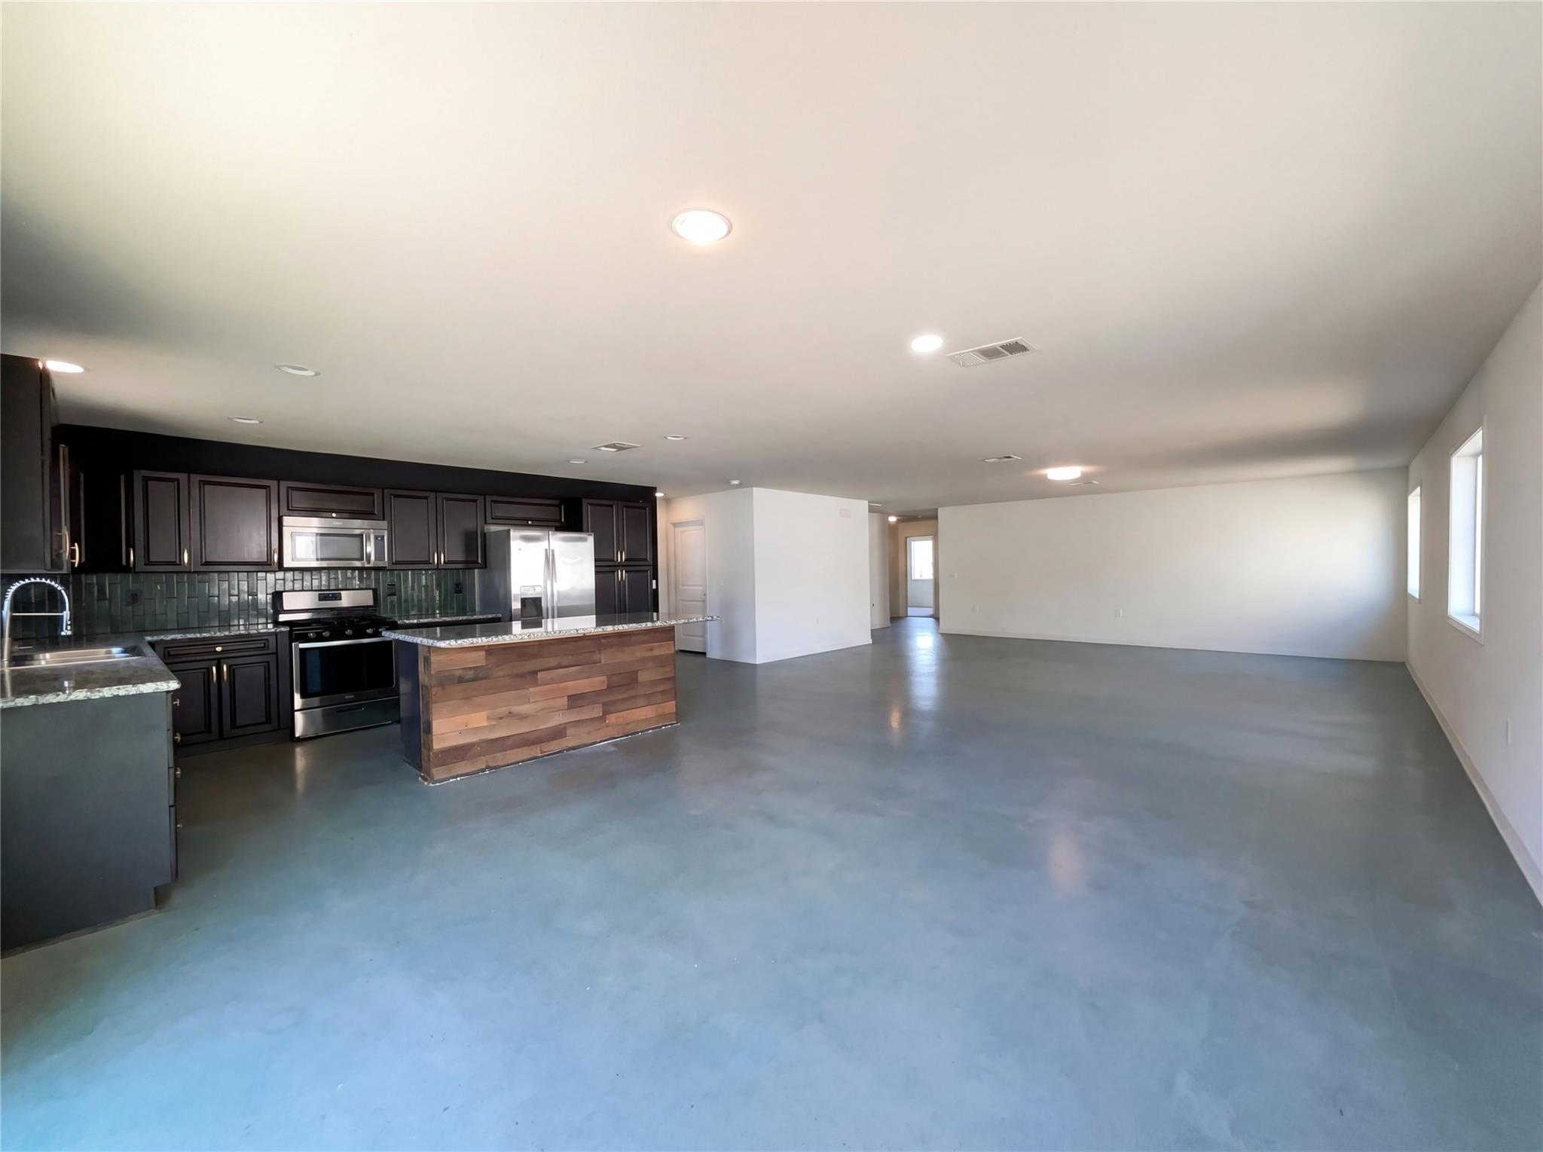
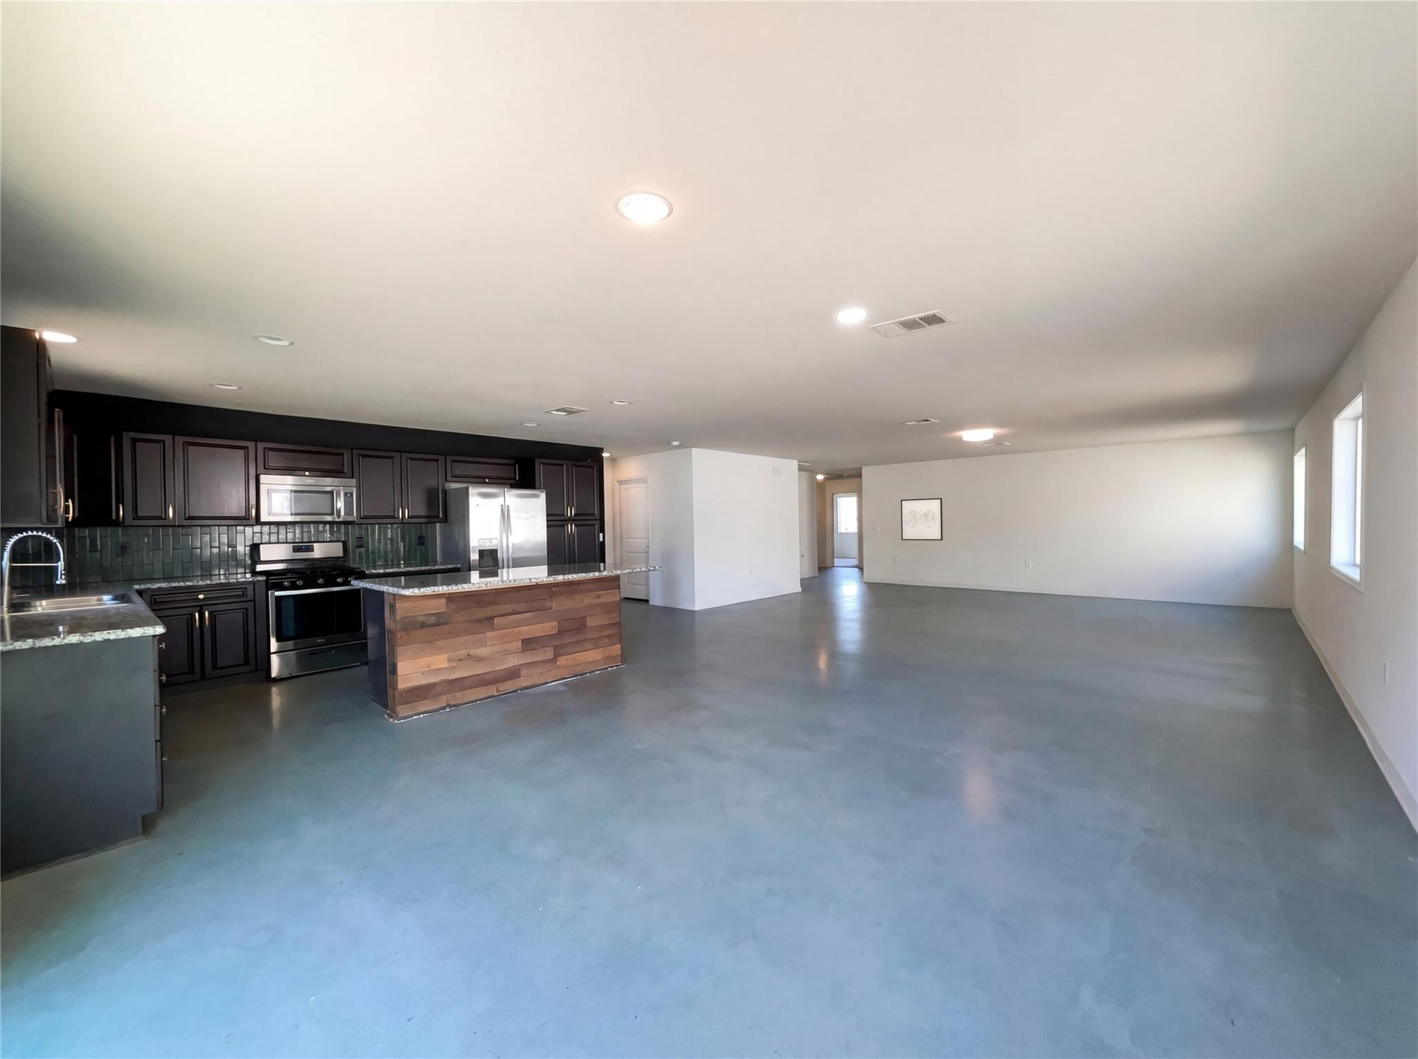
+ wall art [900,497,944,541]
